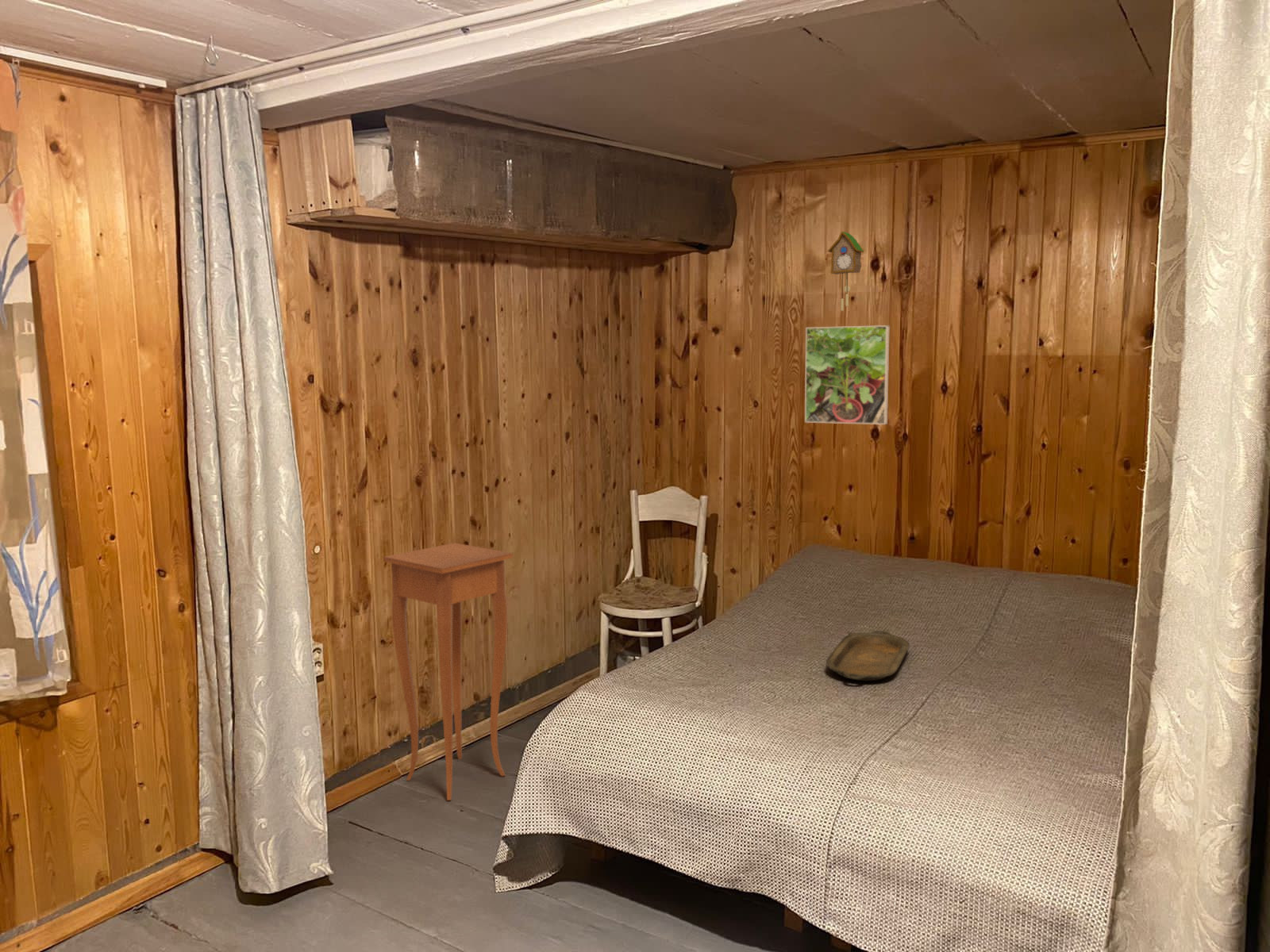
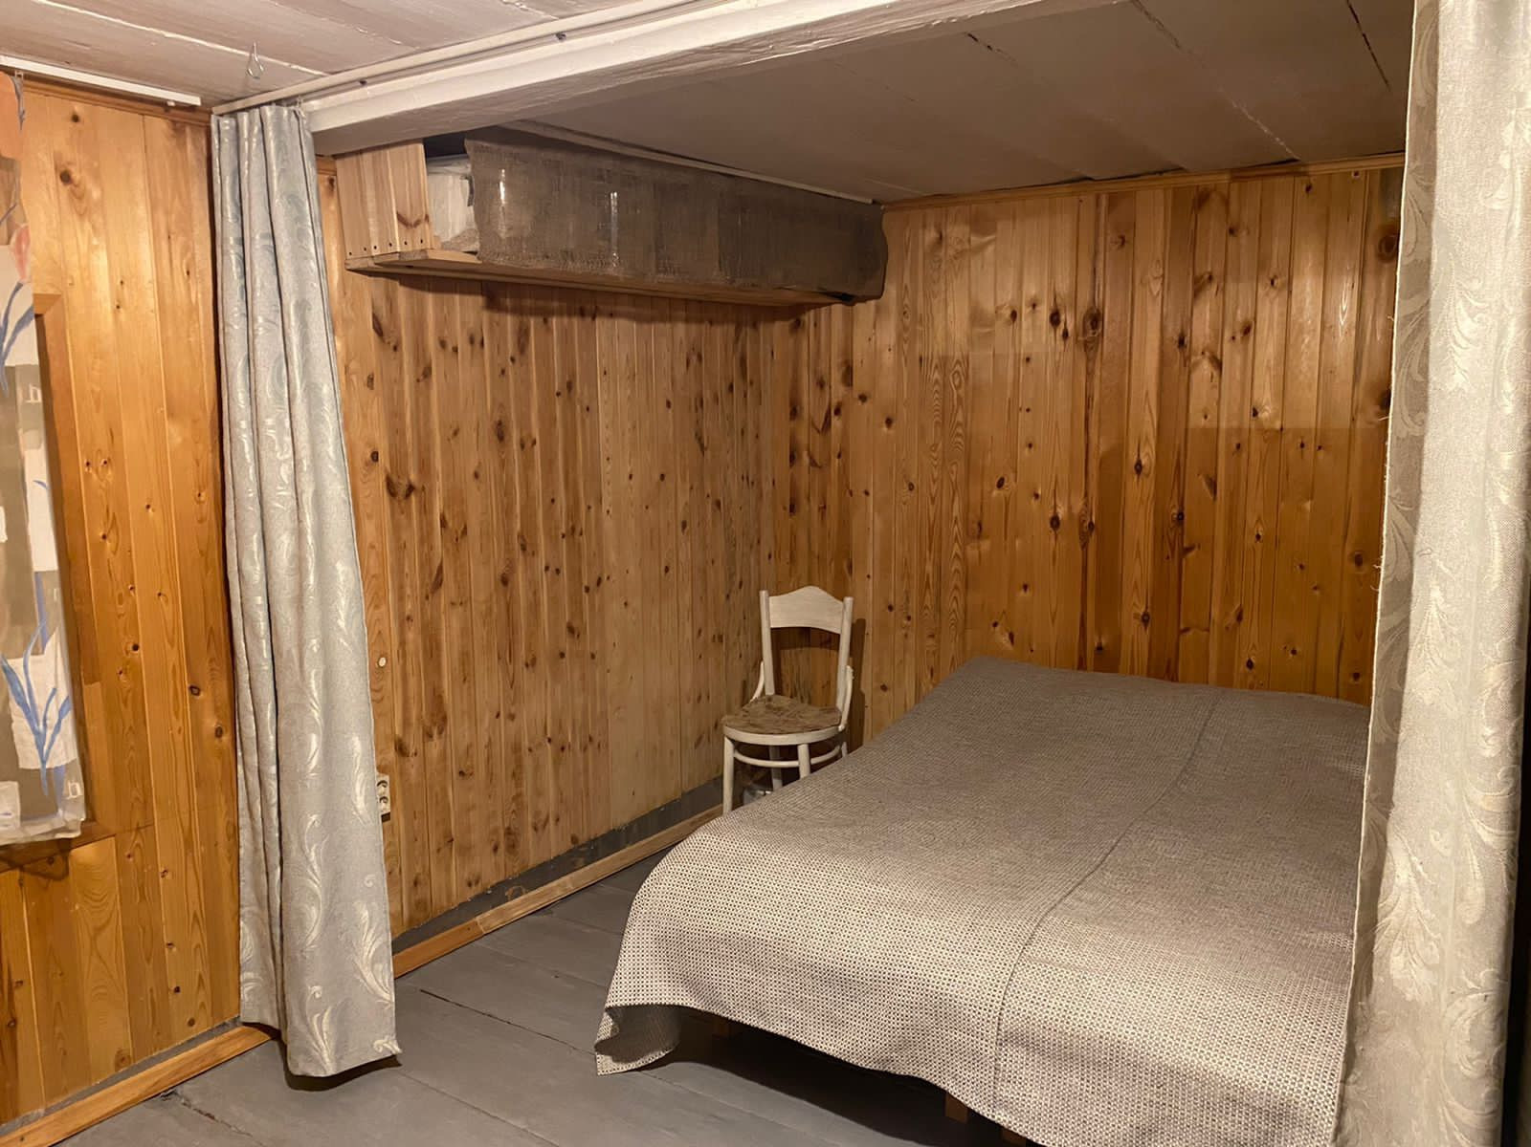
- serving tray [825,630,910,681]
- cuckoo clock [827,230,864,312]
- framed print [804,324,891,425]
- side table [383,542,514,801]
